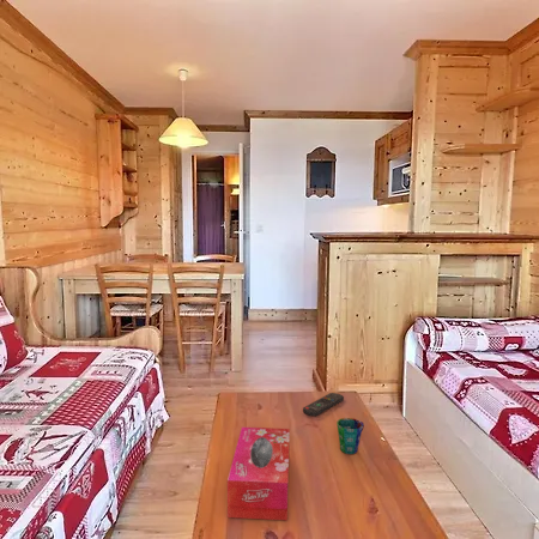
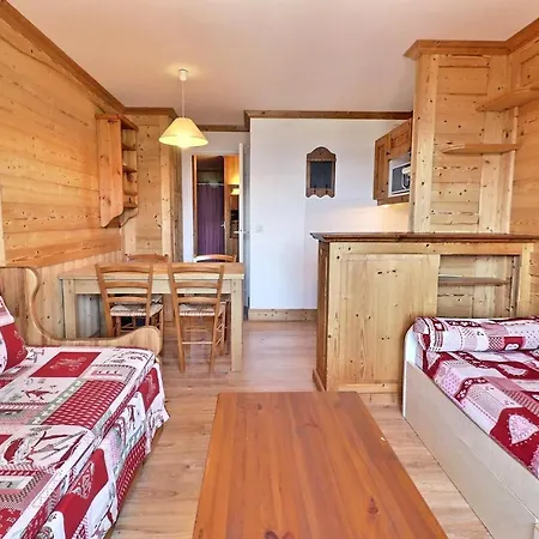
- tissue box [226,426,291,521]
- cup [335,417,365,455]
- remote control [302,392,345,417]
